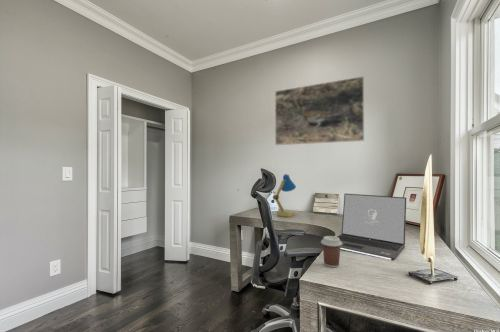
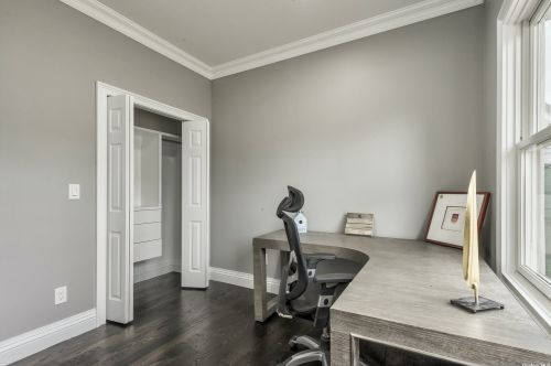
- coffee cup [320,235,342,268]
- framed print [274,75,365,146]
- laptop [336,192,407,261]
- desk lamp [272,173,297,218]
